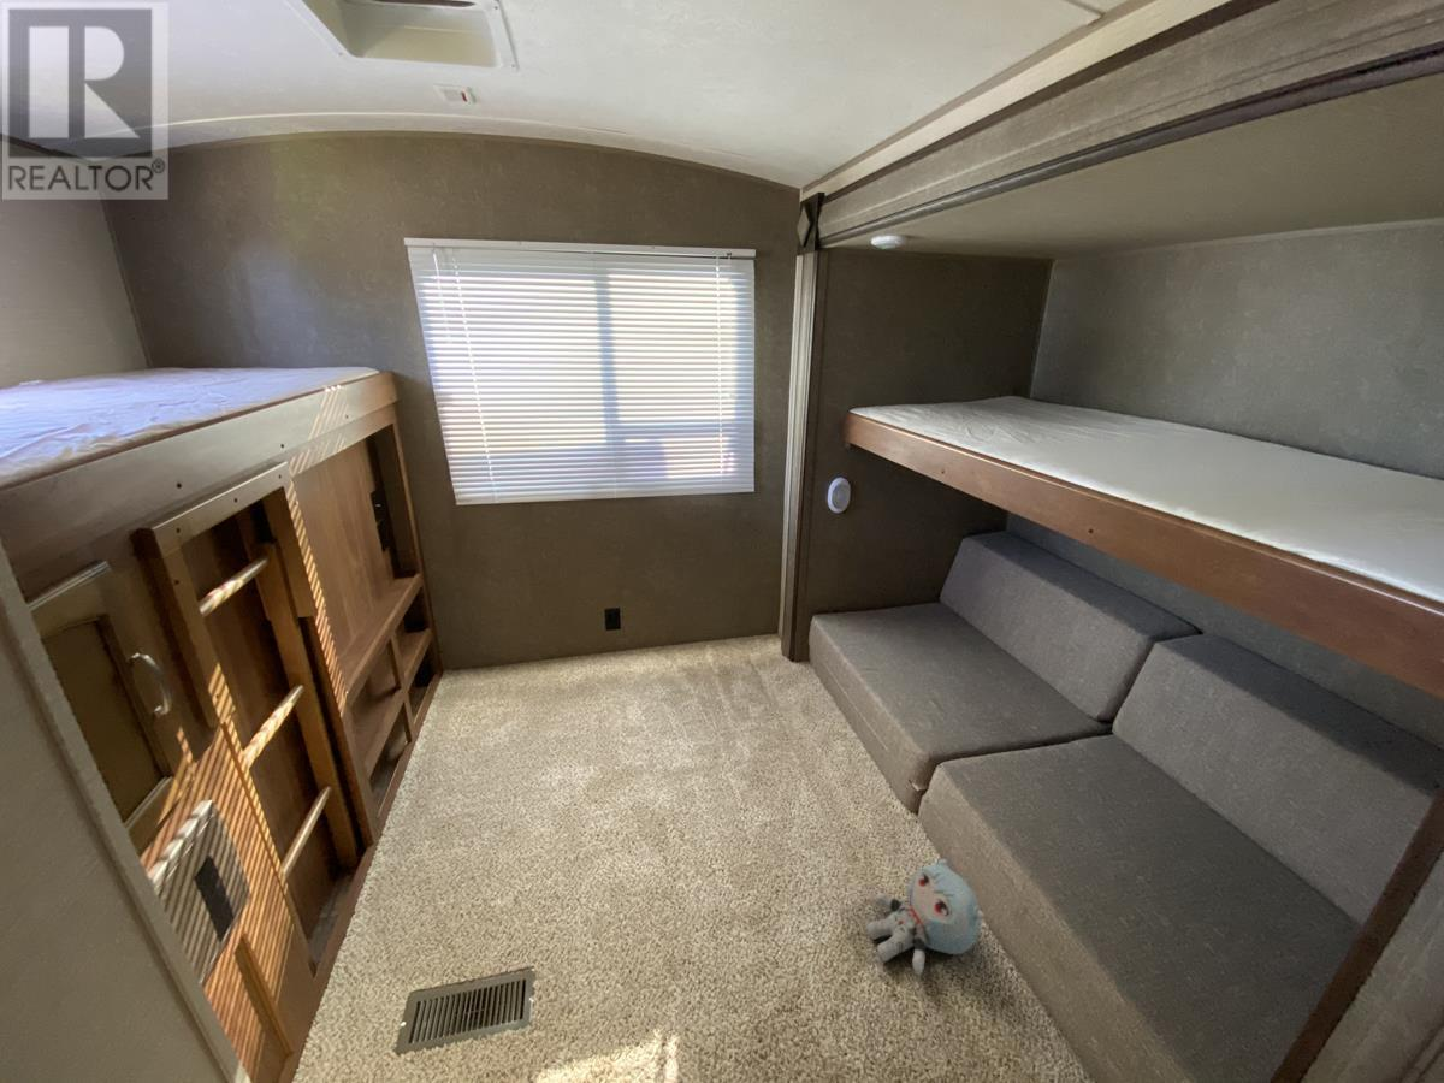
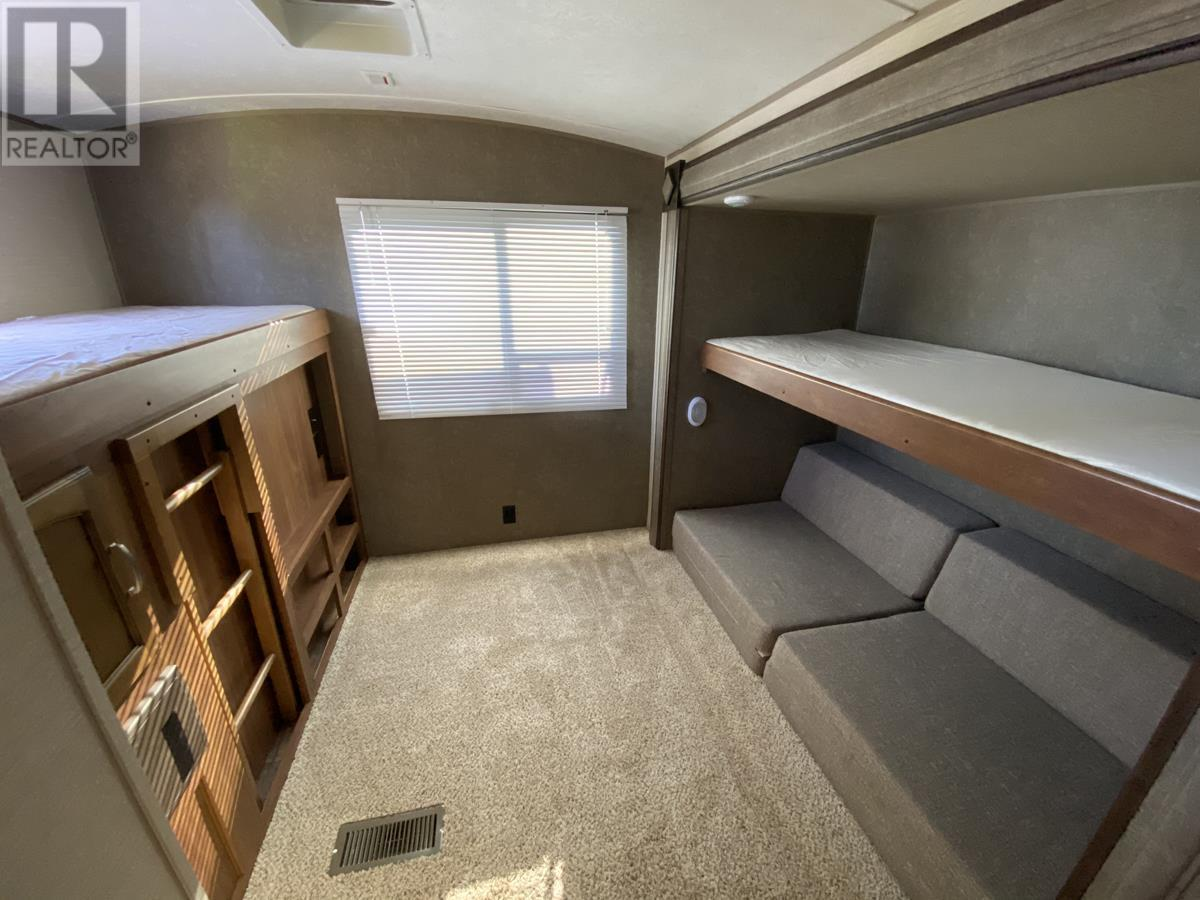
- plush toy [865,858,986,977]
